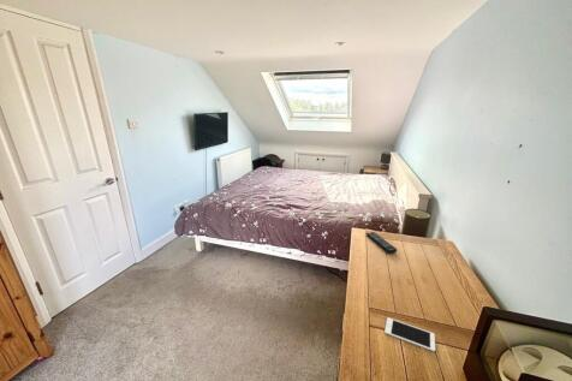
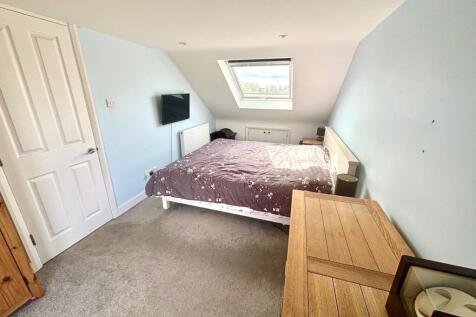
- remote control [365,231,398,255]
- cell phone [383,316,436,352]
